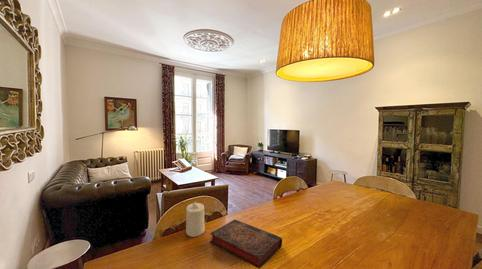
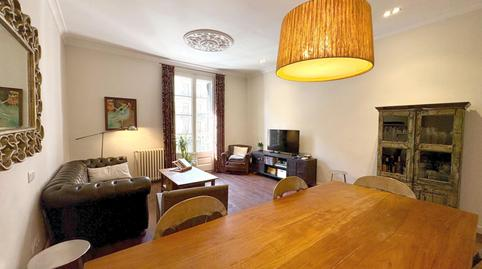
- book [209,219,283,269]
- candle [185,201,206,238]
